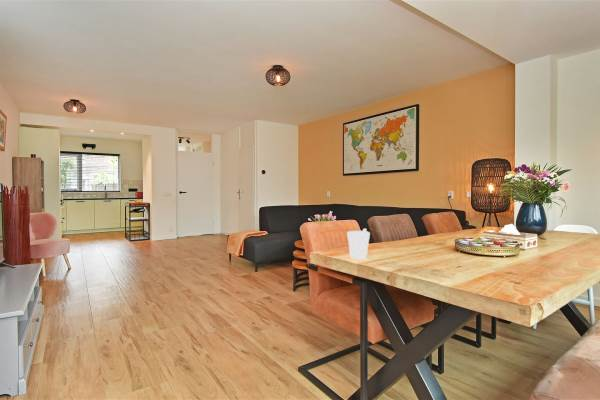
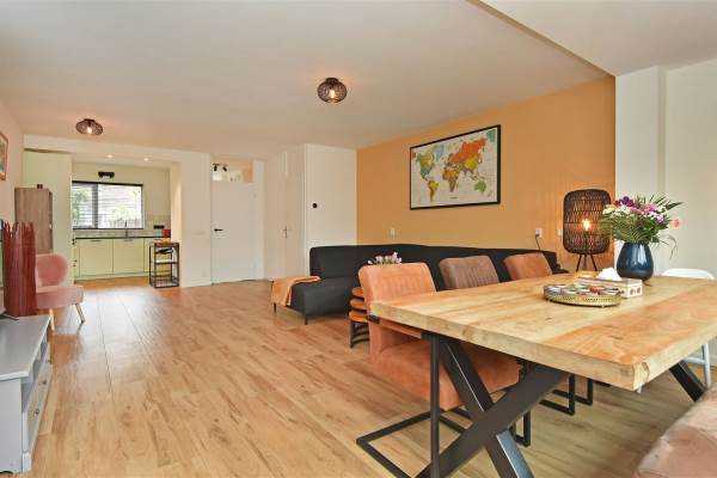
- cup [346,228,371,260]
